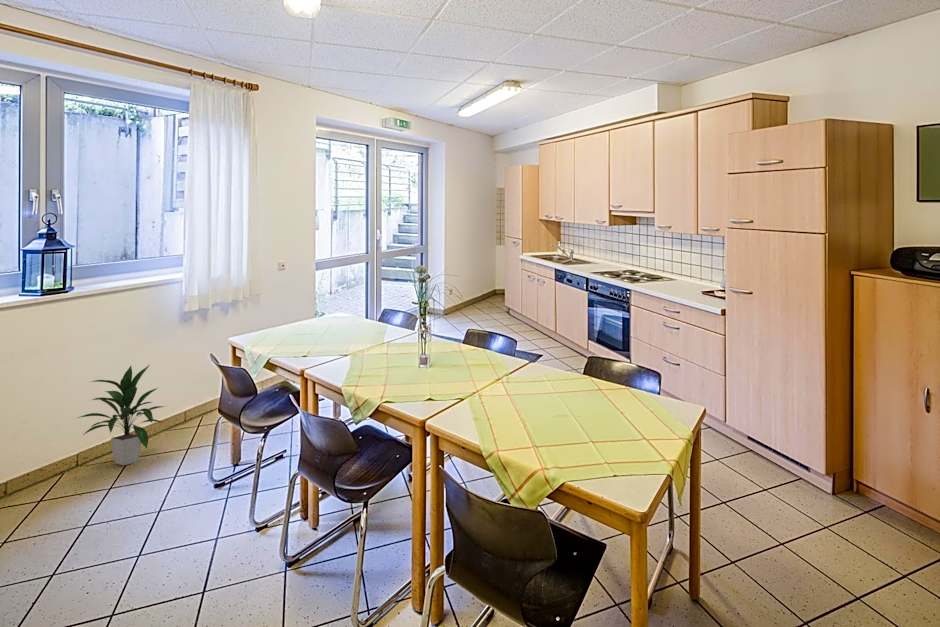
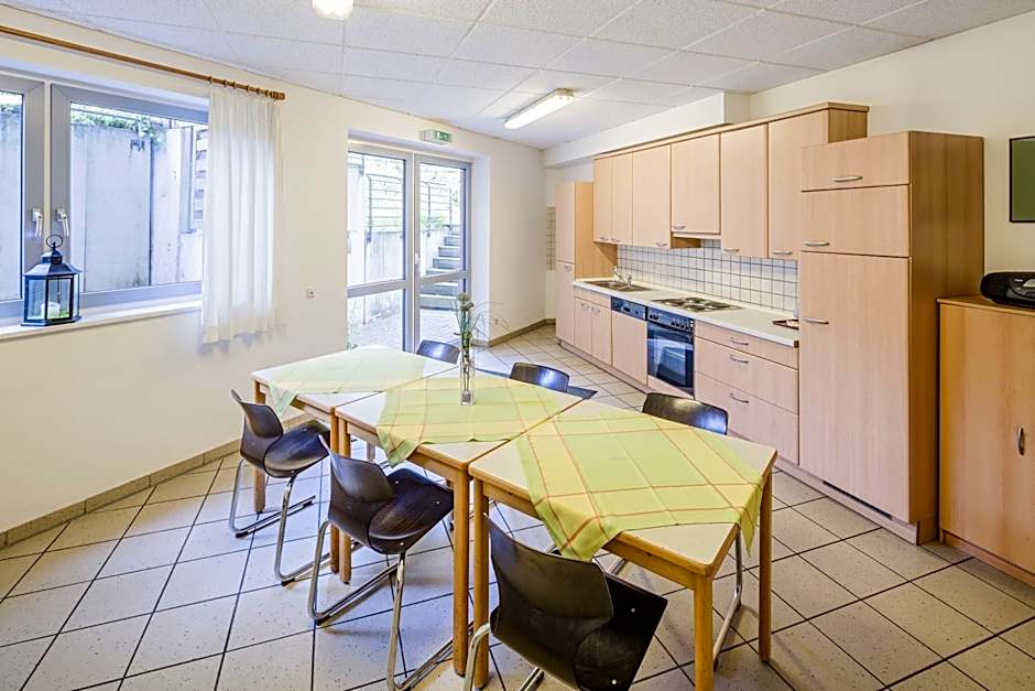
- indoor plant [74,364,167,466]
